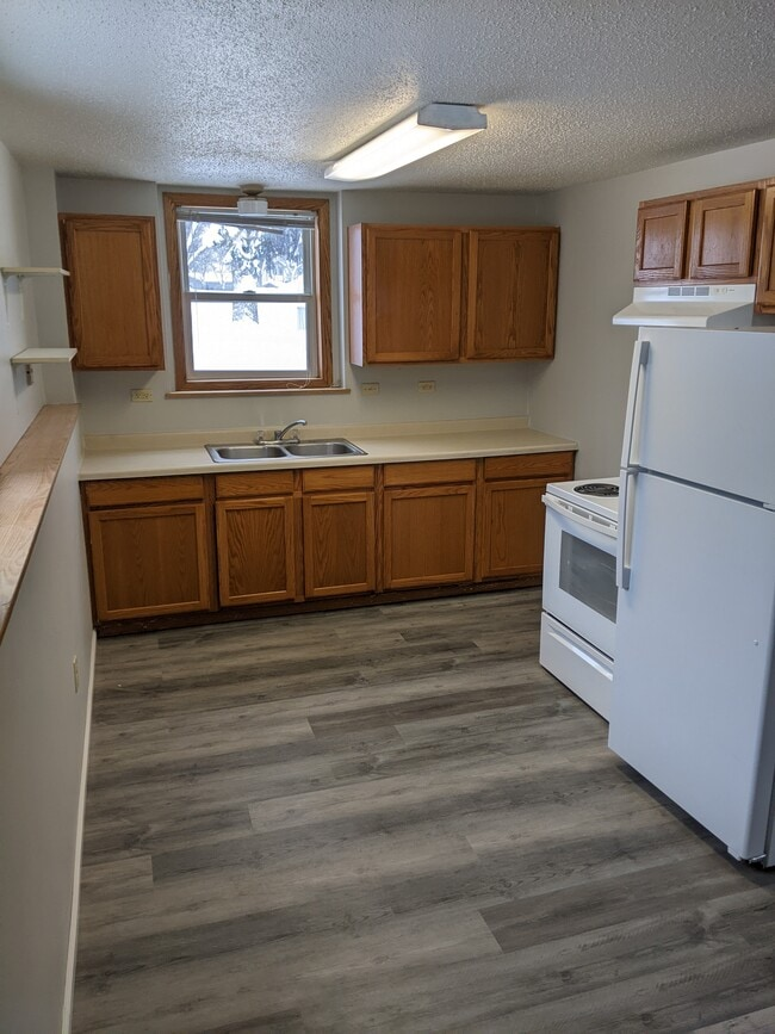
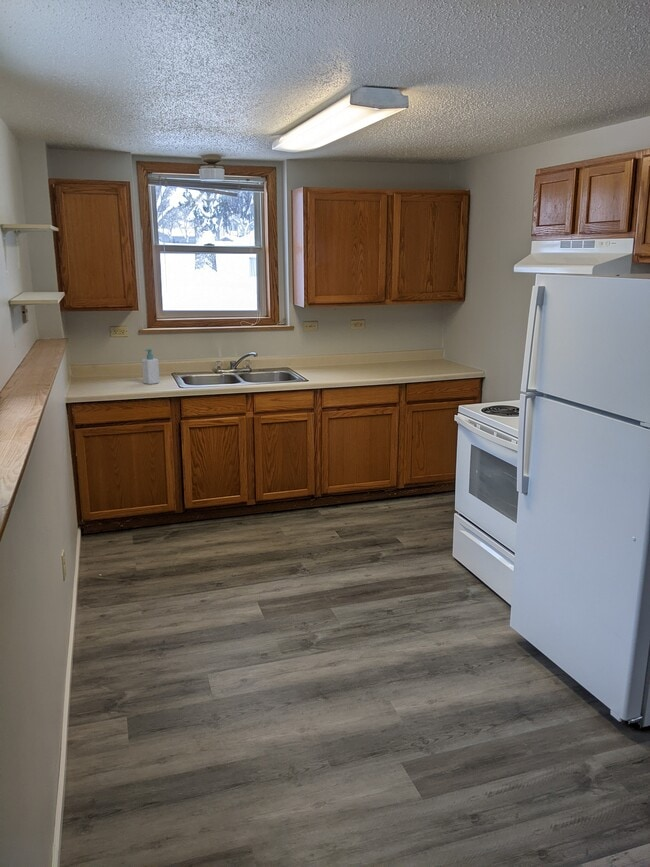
+ soap bottle [141,348,160,385]
